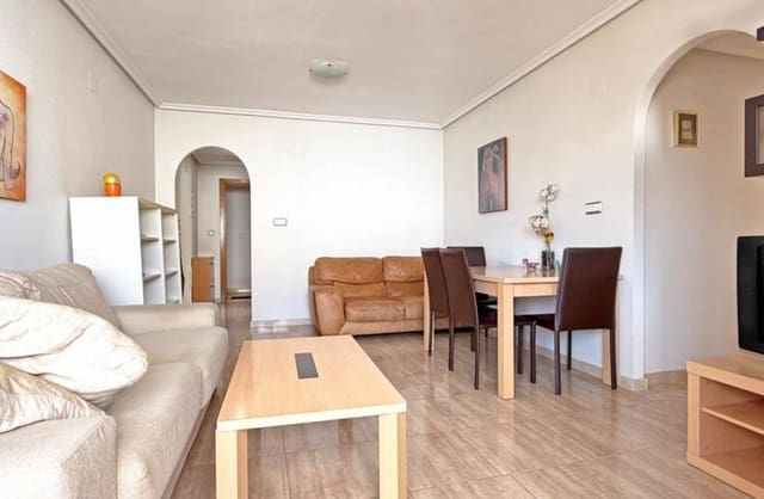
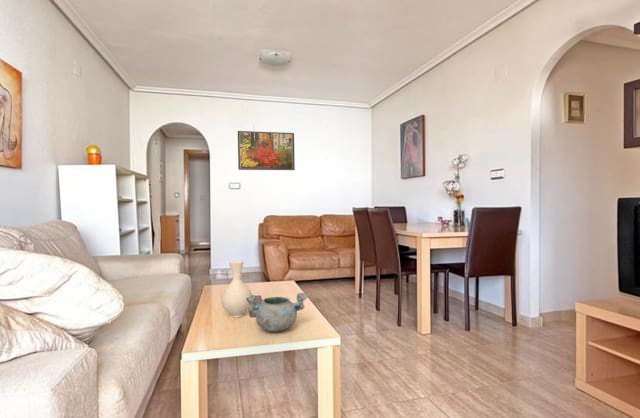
+ vase [220,260,253,319]
+ decorative bowl [246,292,308,333]
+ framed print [237,130,296,171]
